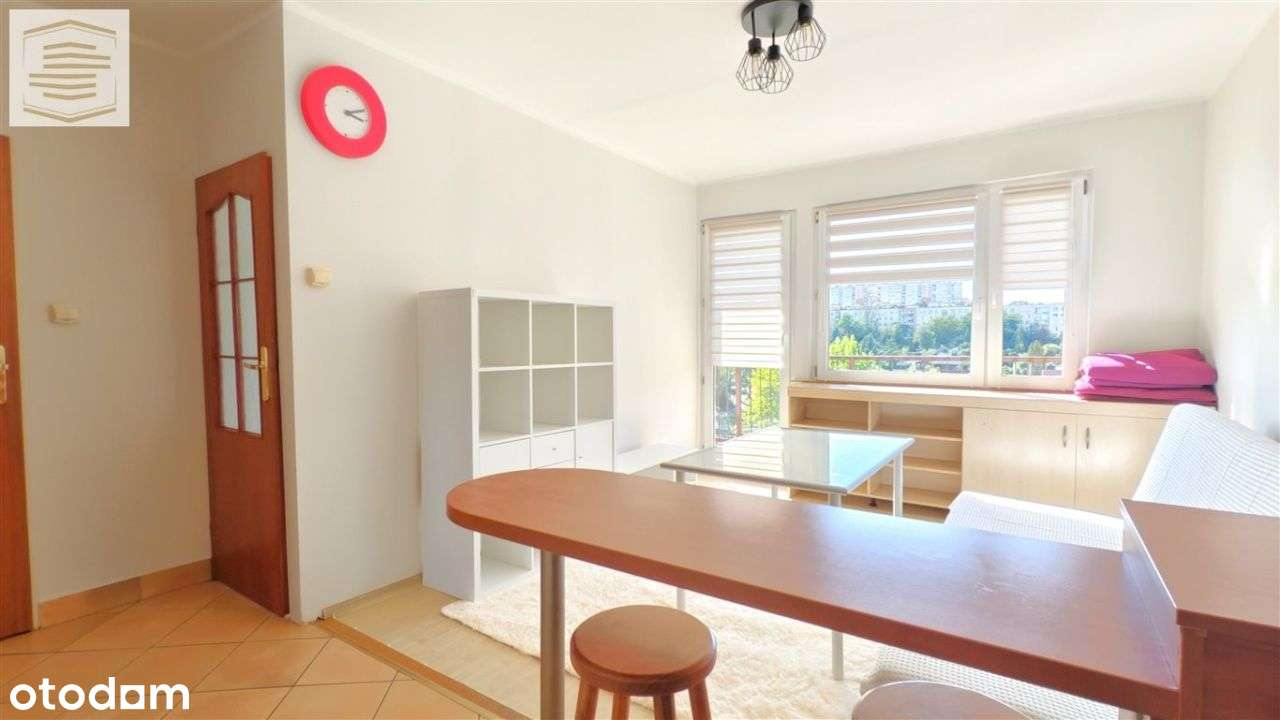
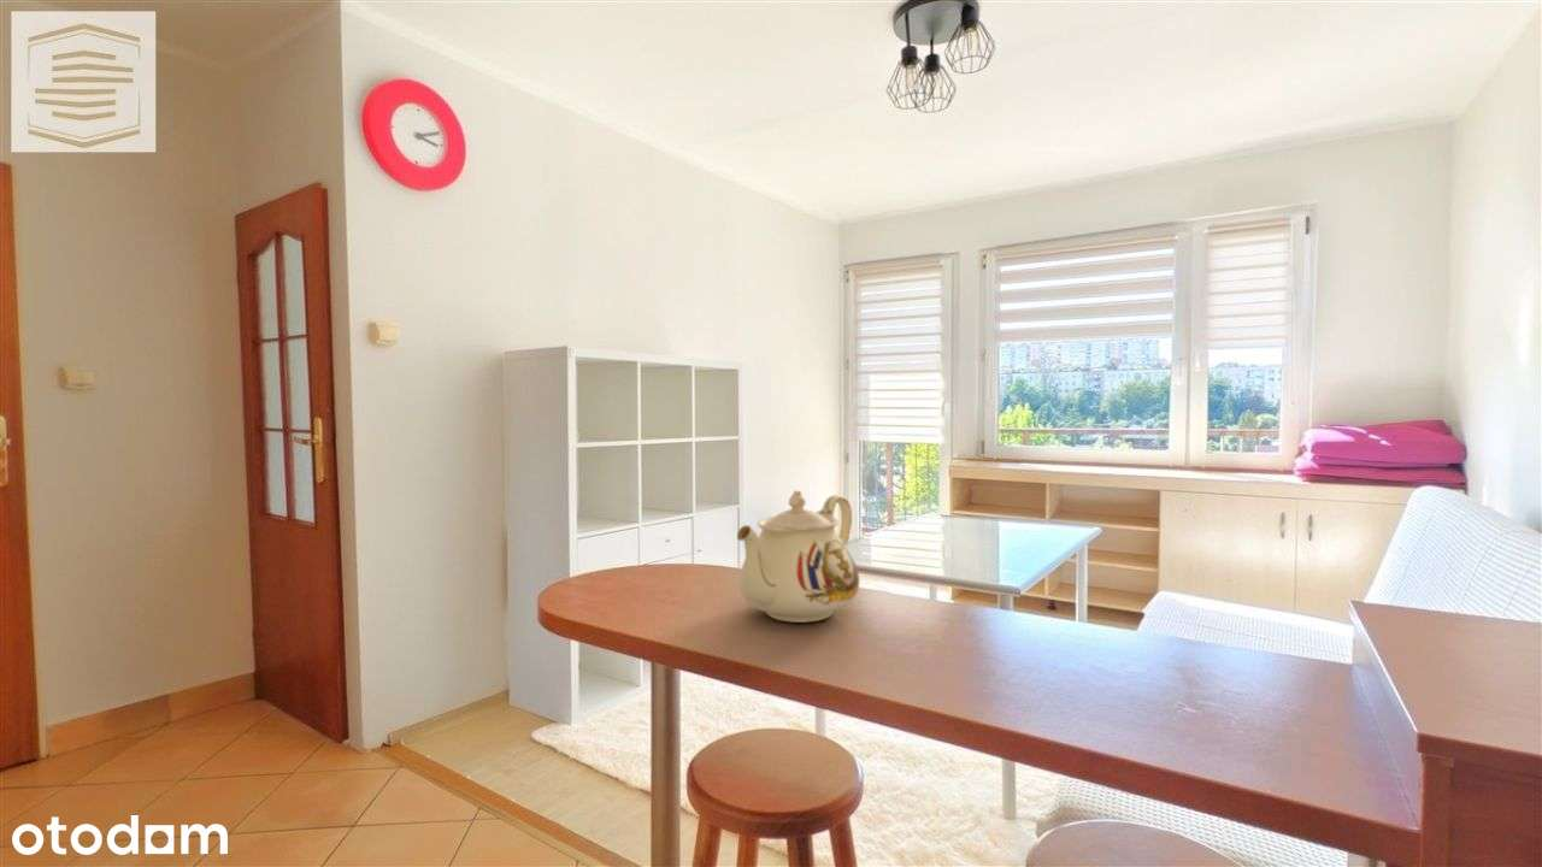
+ teapot [736,489,860,624]
